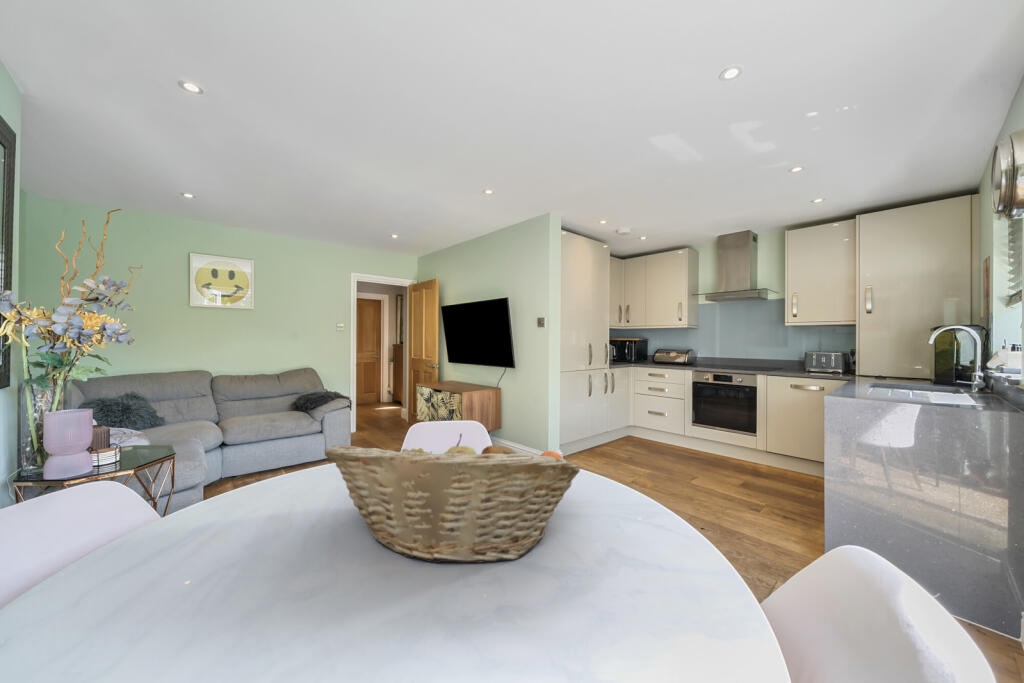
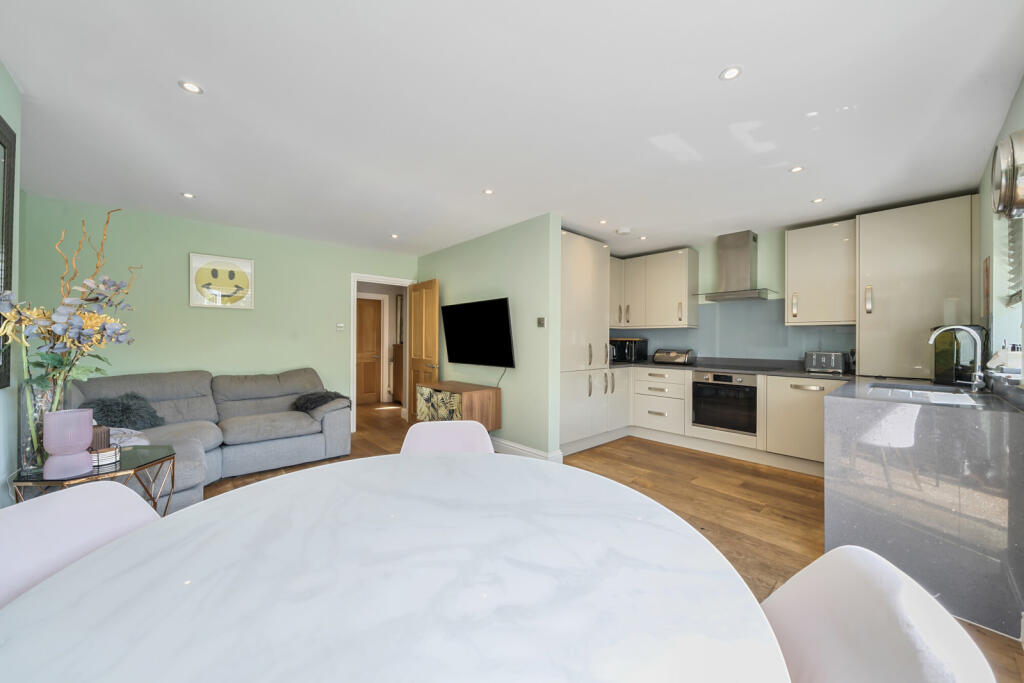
- fruit basket [323,433,581,564]
